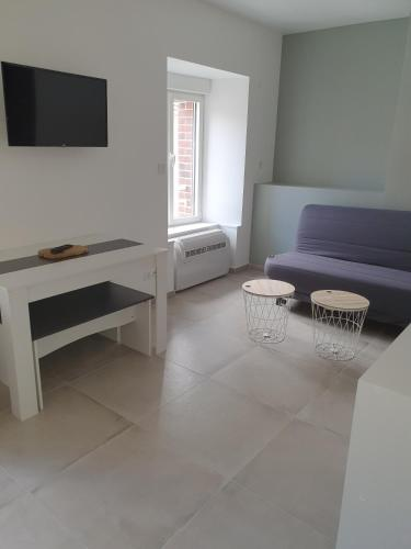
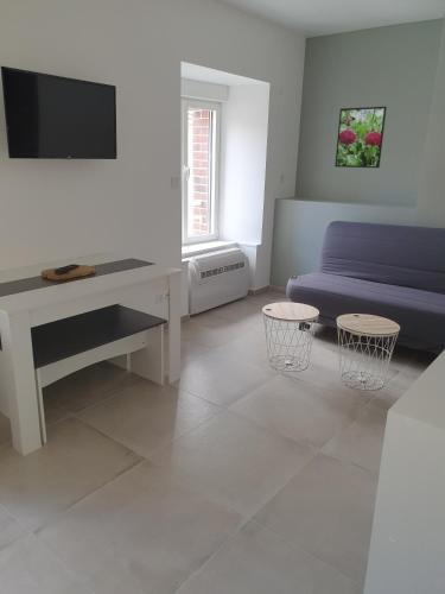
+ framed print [333,106,388,169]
